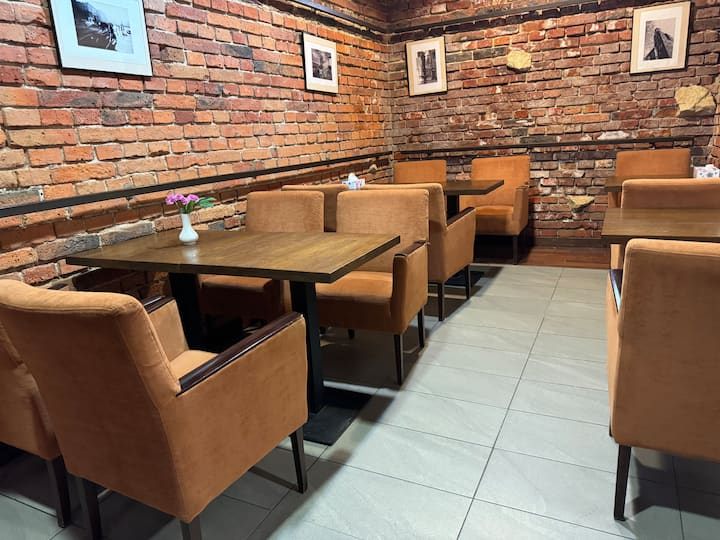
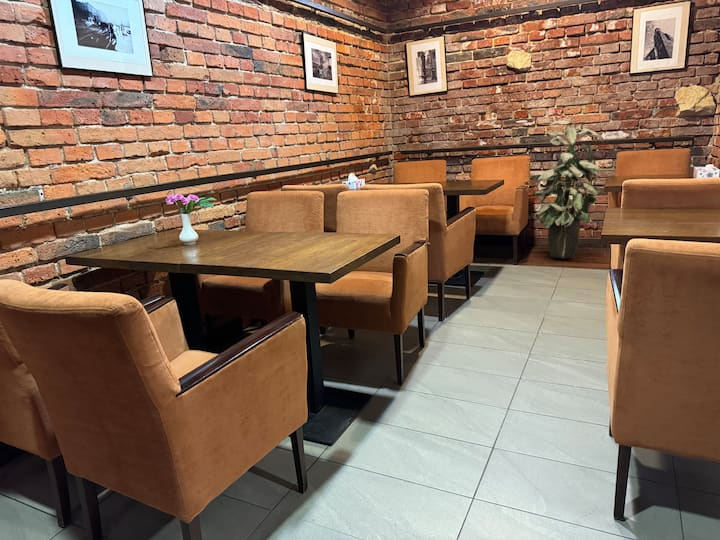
+ indoor plant [528,119,604,259]
